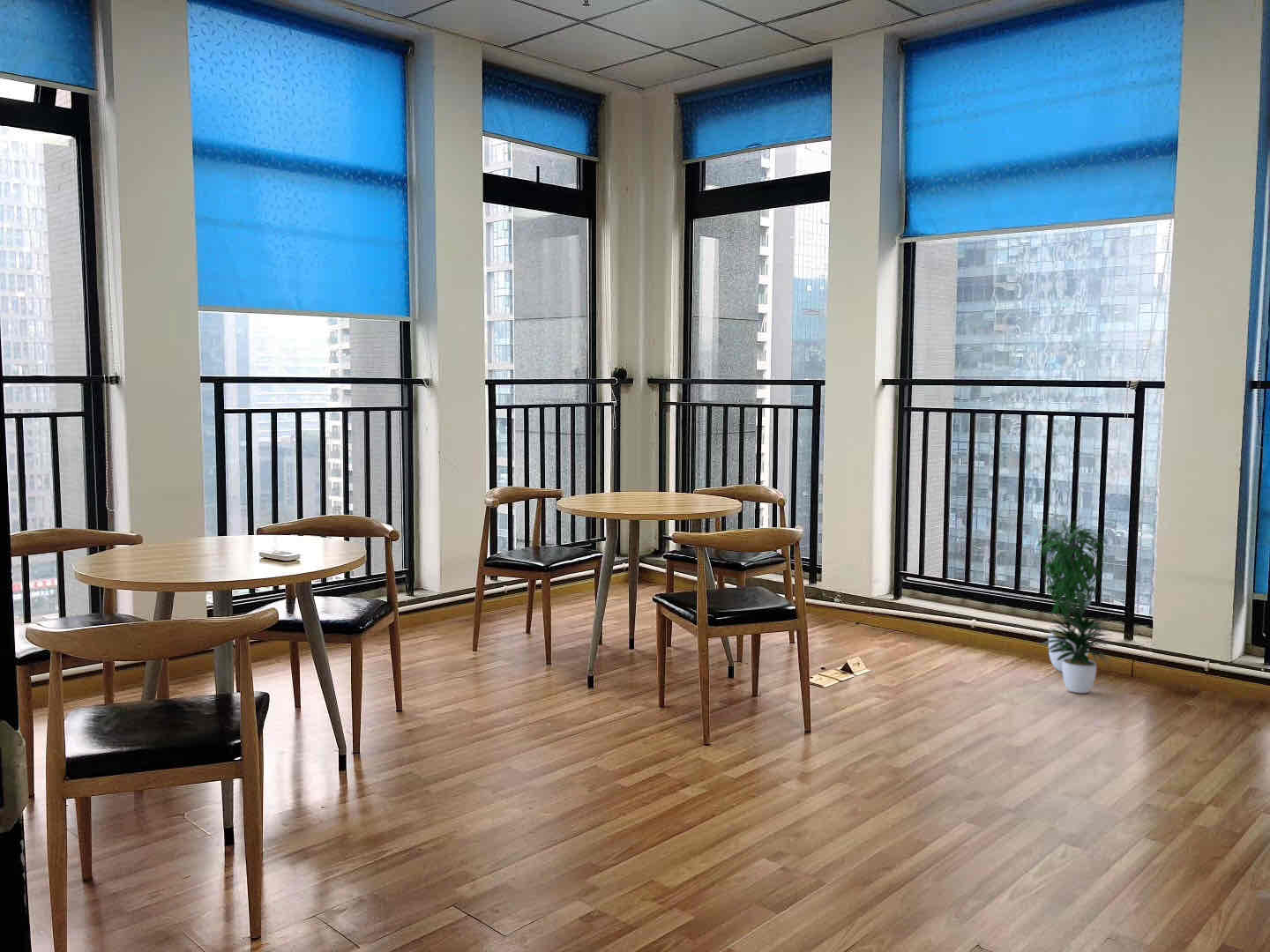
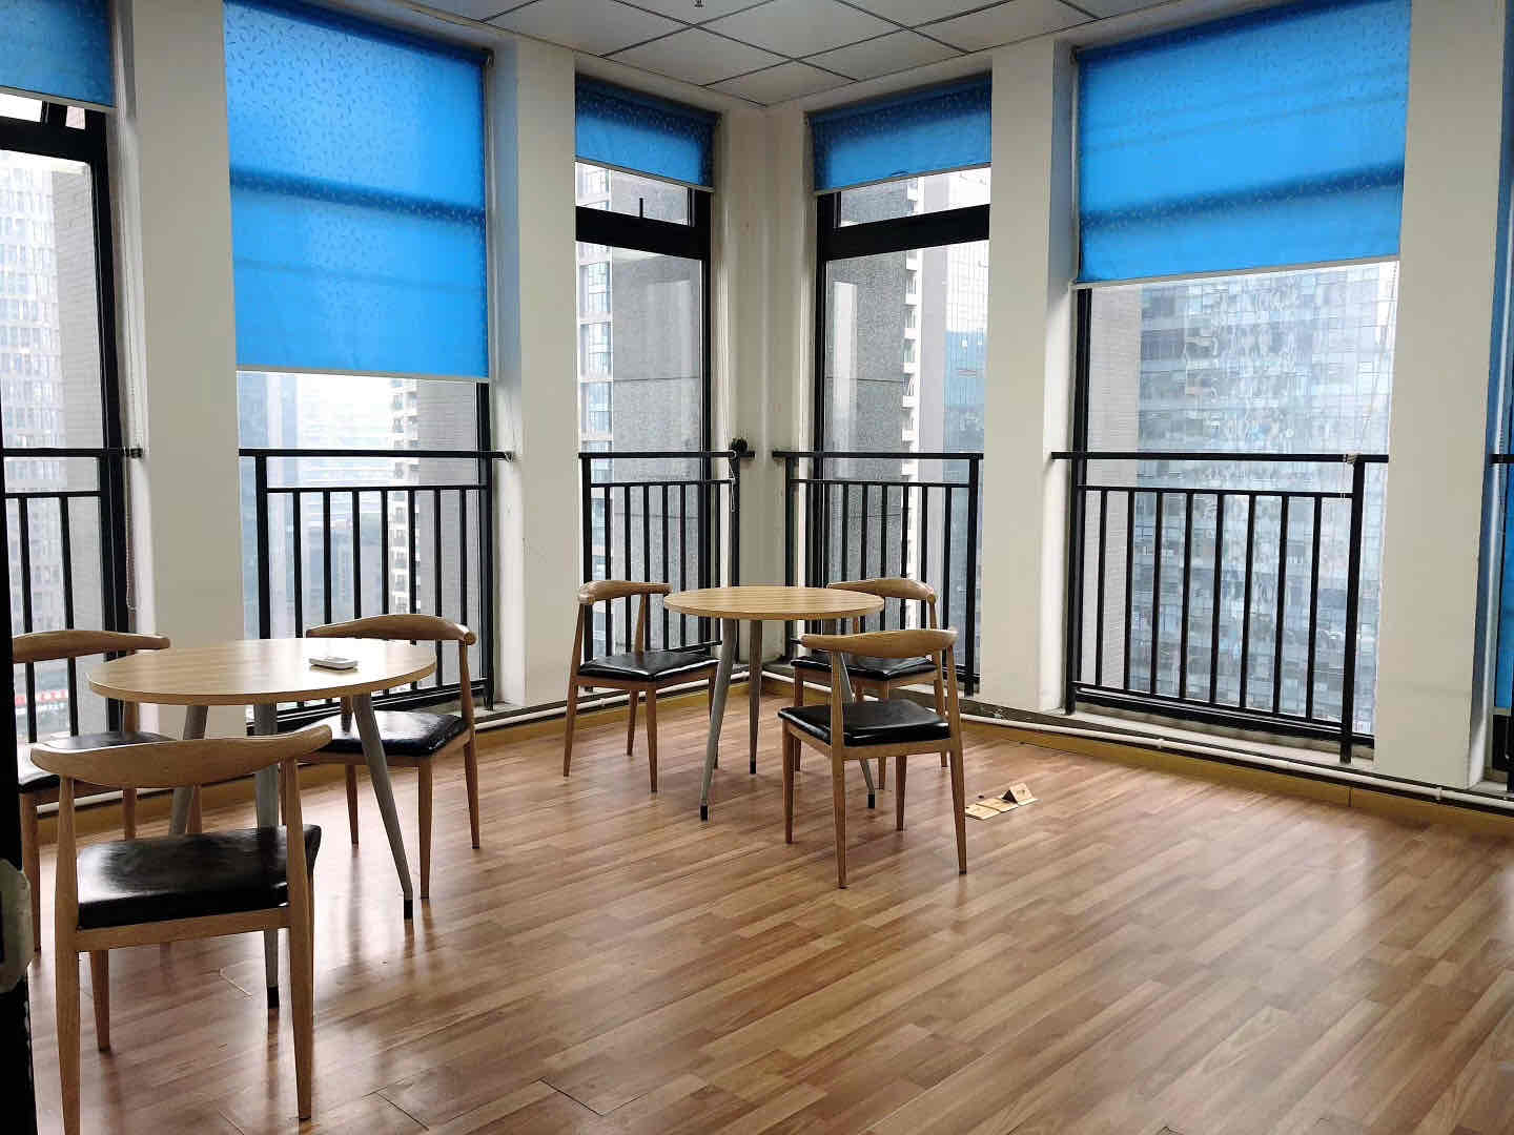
- potted plant [1035,515,1115,694]
